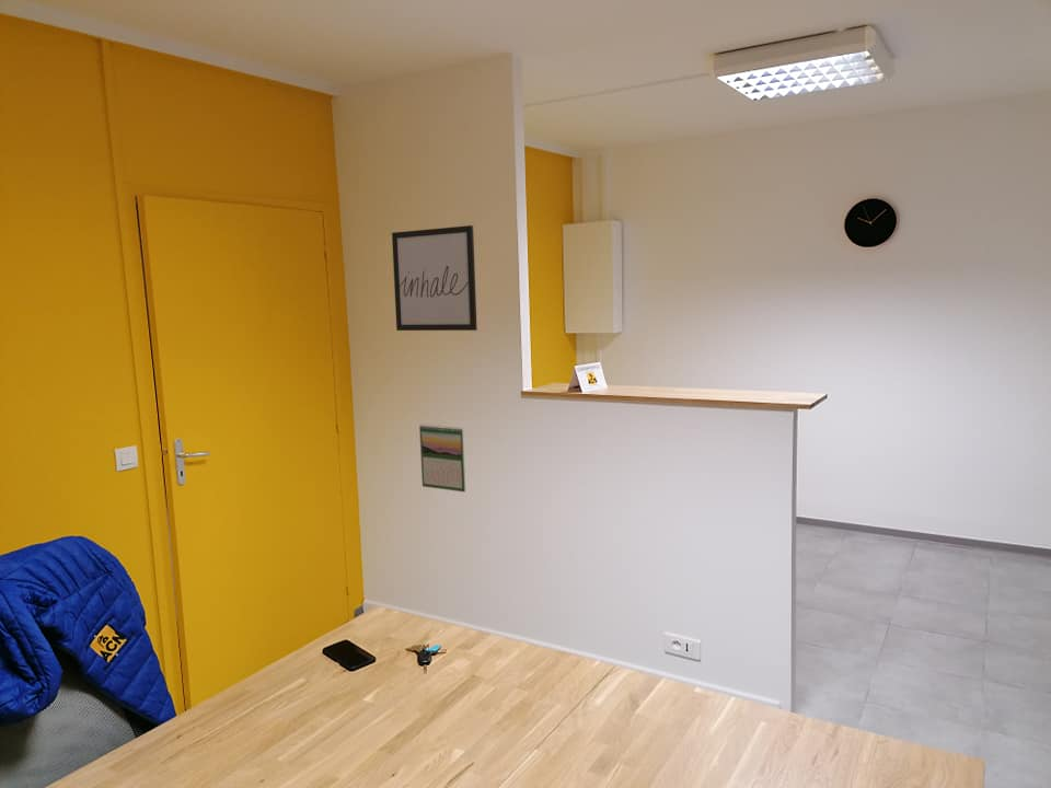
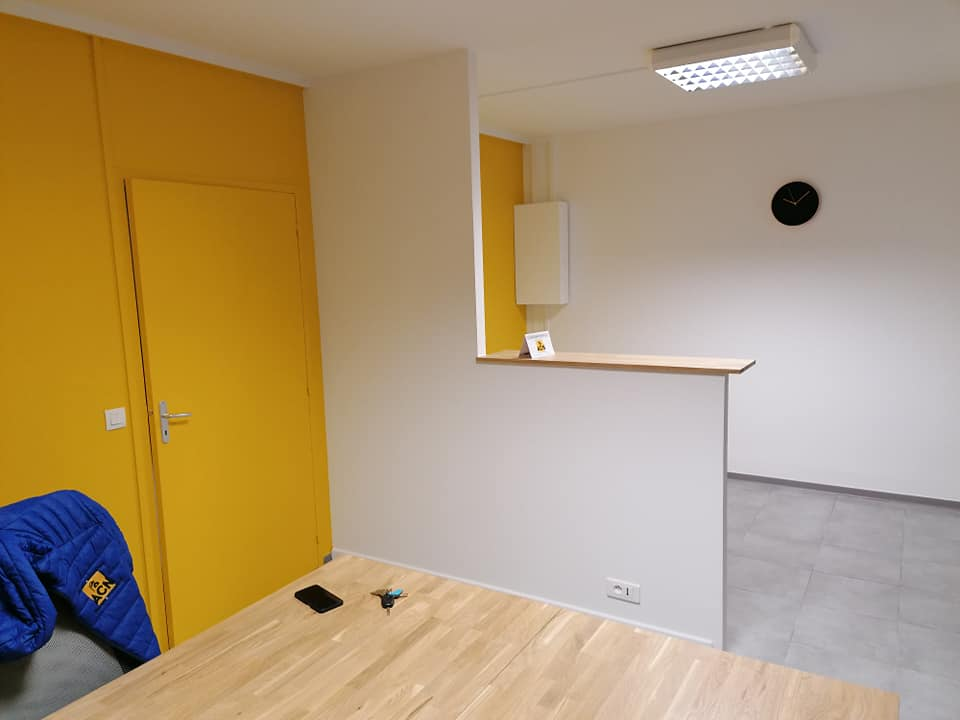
- wall art [391,224,478,332]
- calendar [418,424,466,494]
